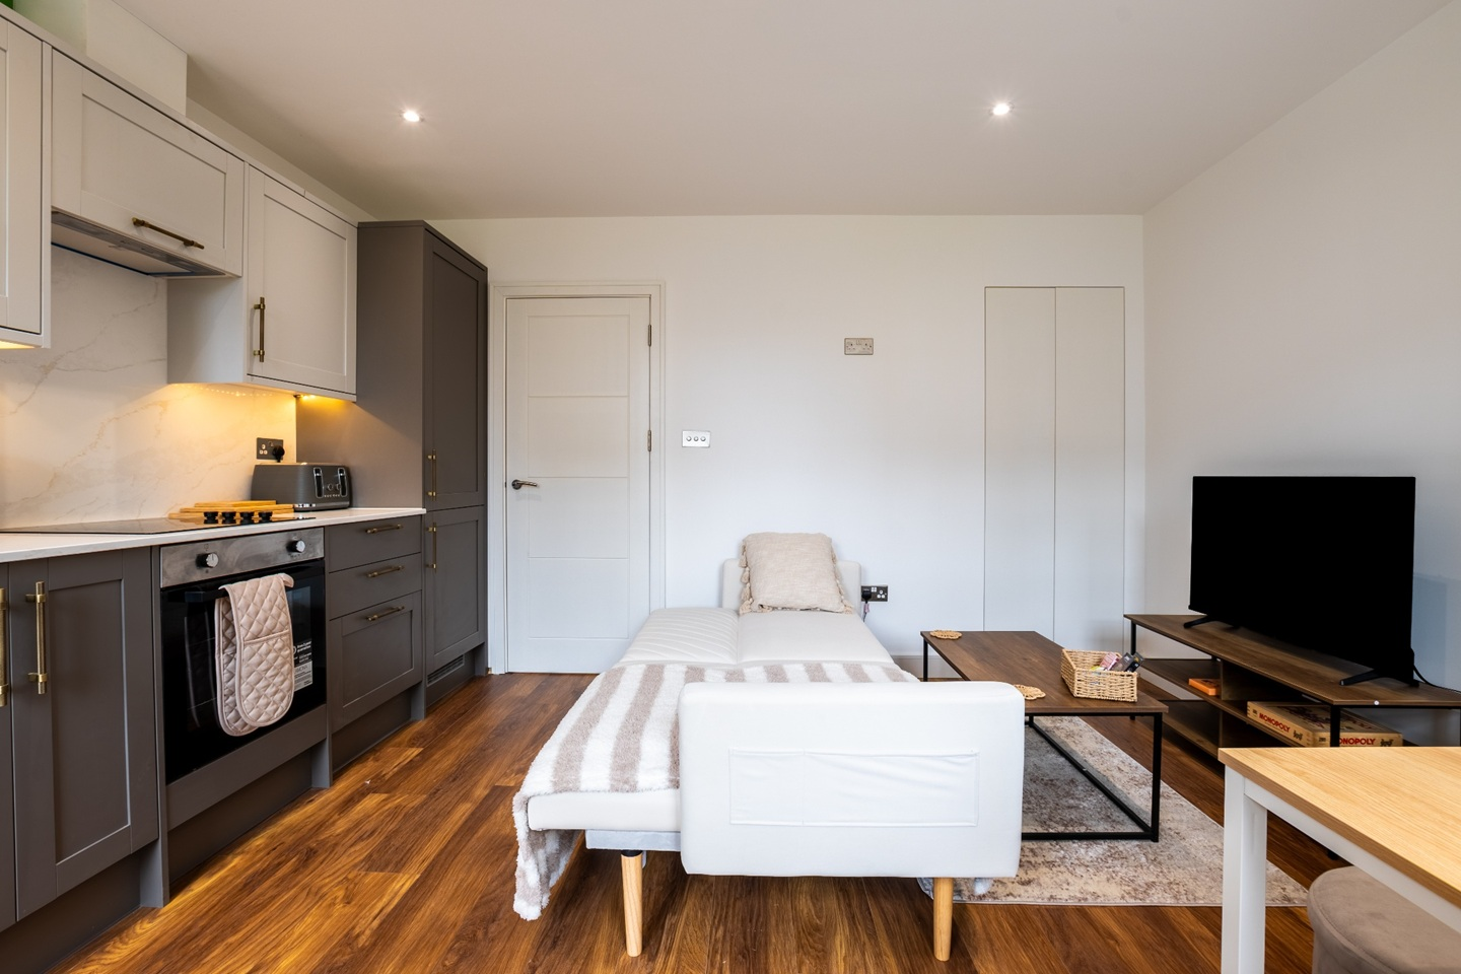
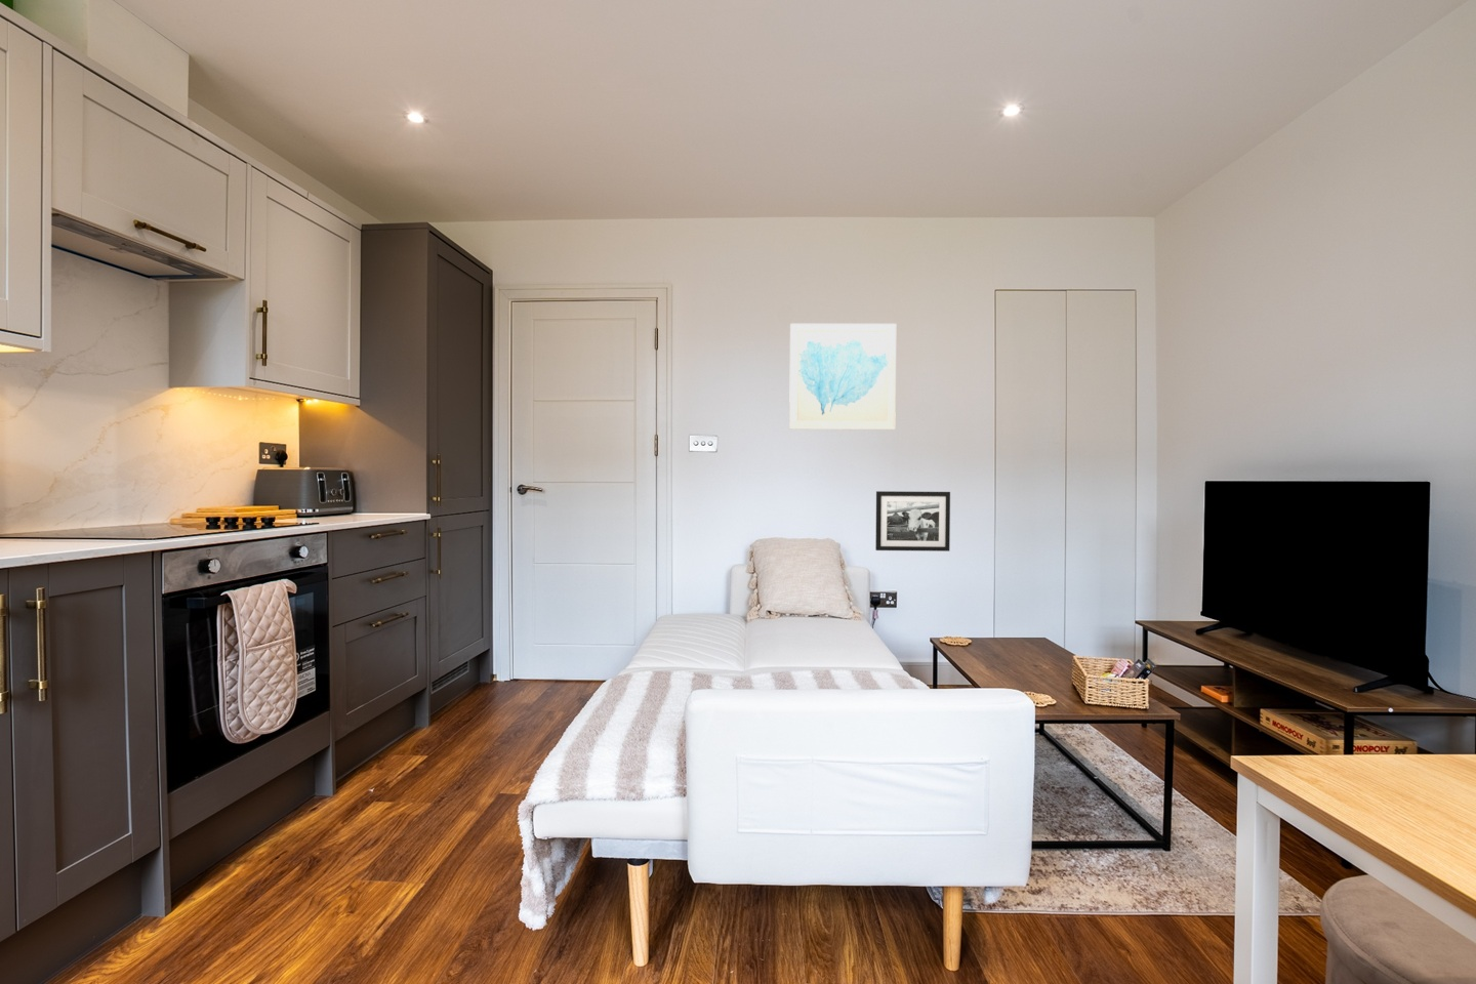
+ wall art [789,323,897,431]
+ picture frame [874,490,951,552]
